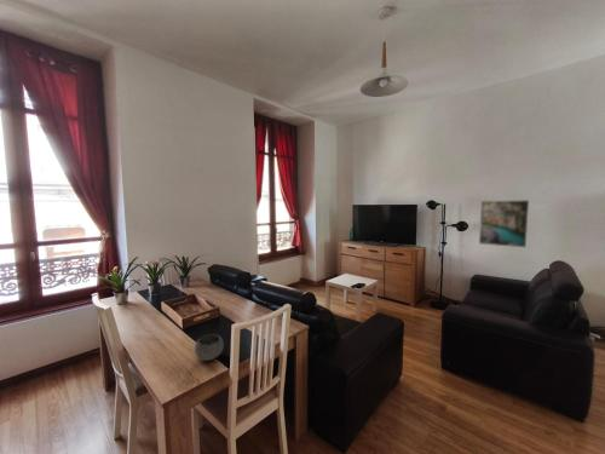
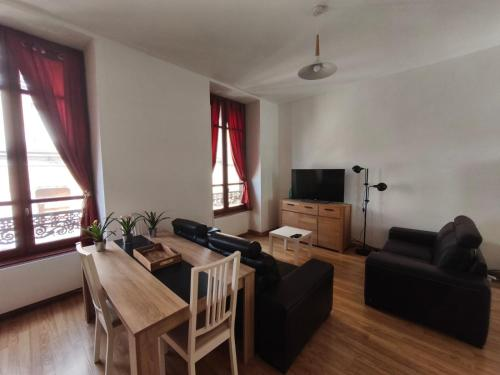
- bowl [194,333,225,362]
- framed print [478,199,530,248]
